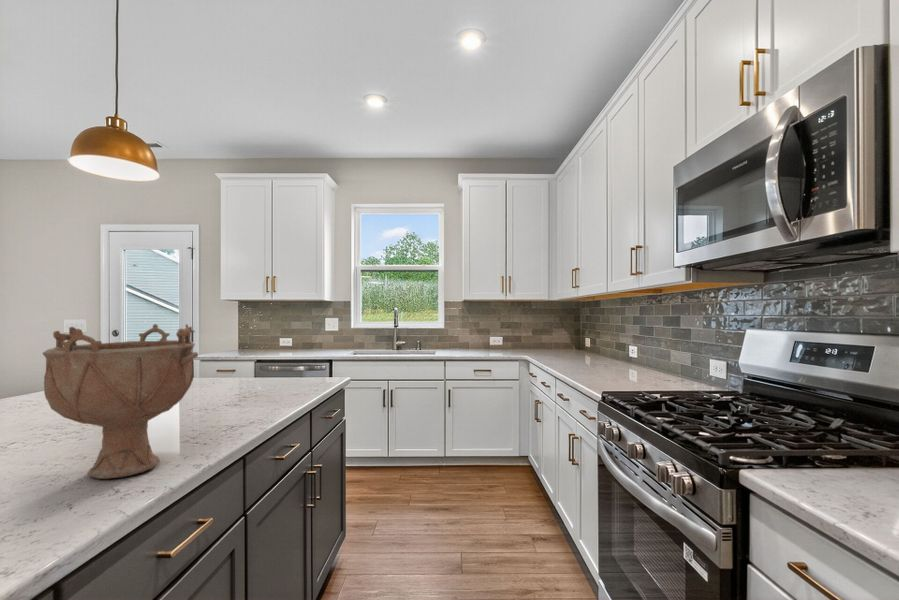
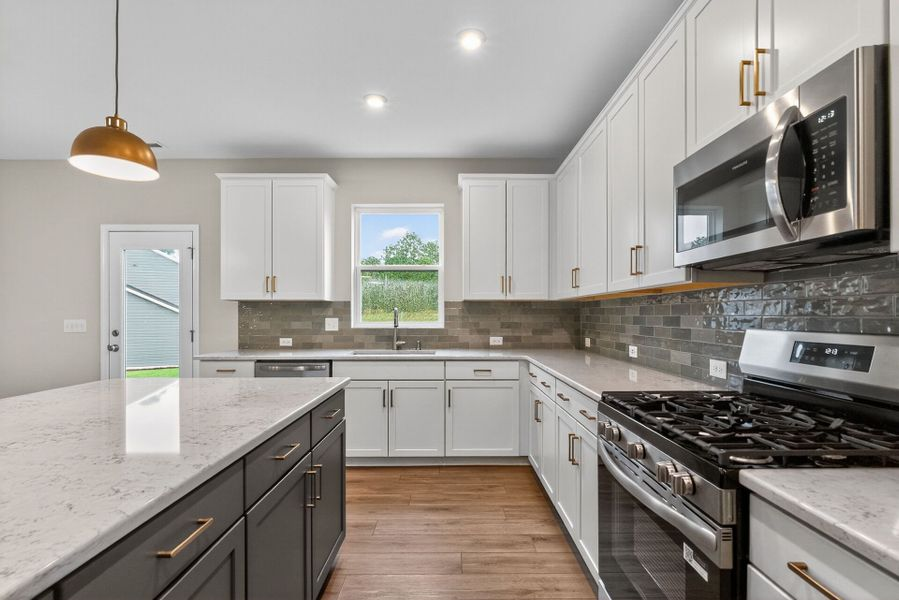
- decorative bowl [41,323,199,480]
